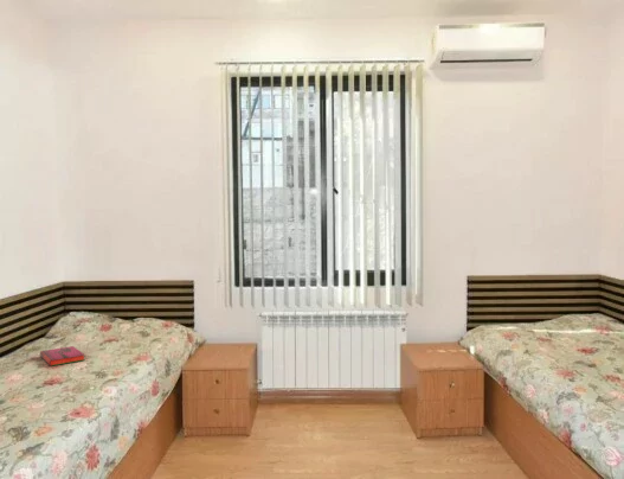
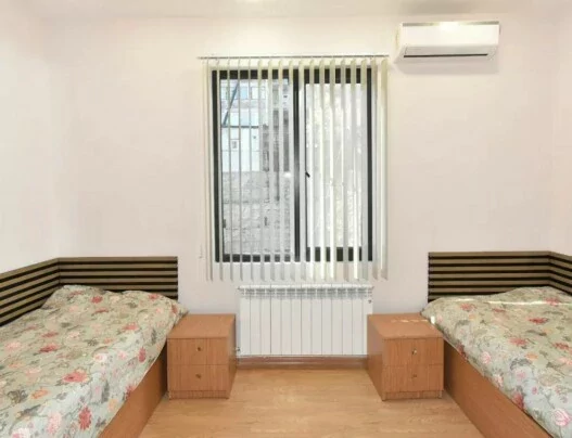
- hardback book [39,345,86,368]
